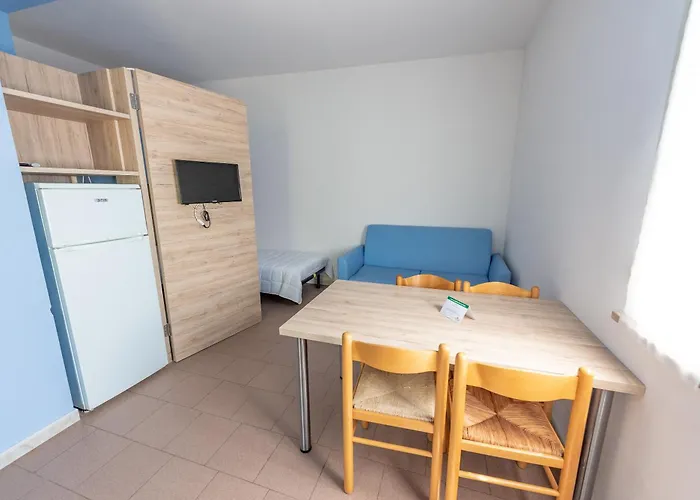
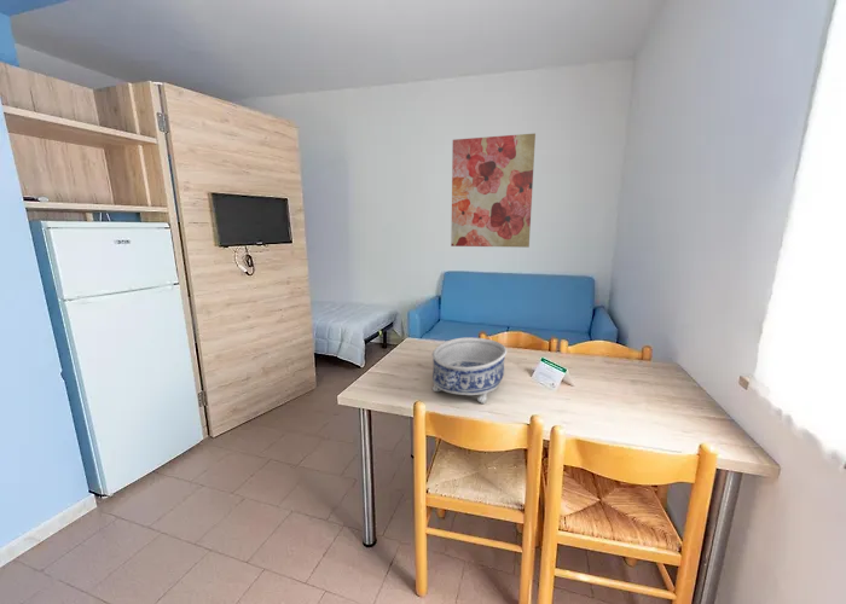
+ wall art [450,133,537,249]
+ decorative bowl [431,336,508,405]
